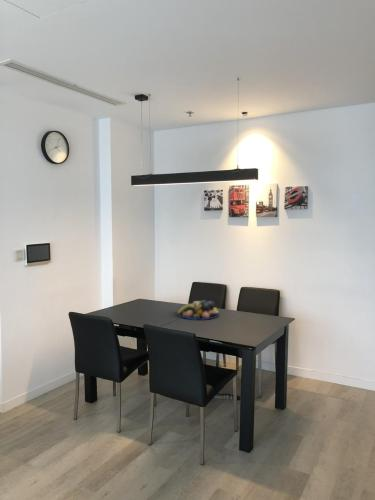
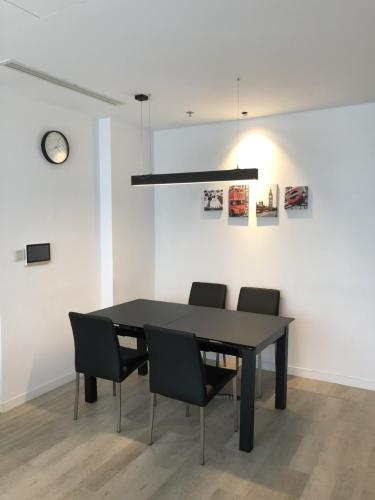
- fruit bowl [176,299,220,321]
